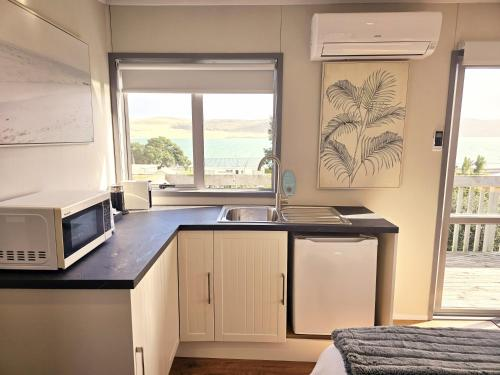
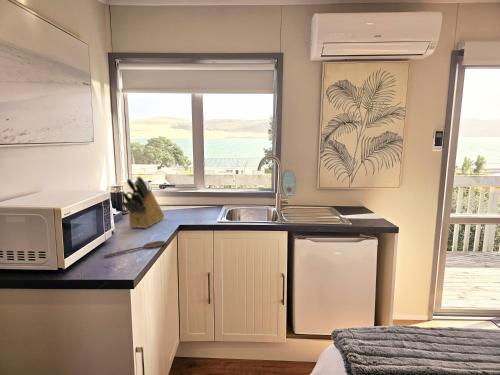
+ wooden spoon [103,240,167,258]
+ knife block [120,176,165,229]
